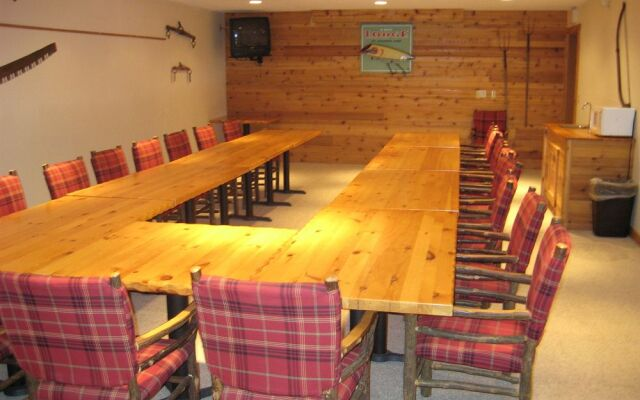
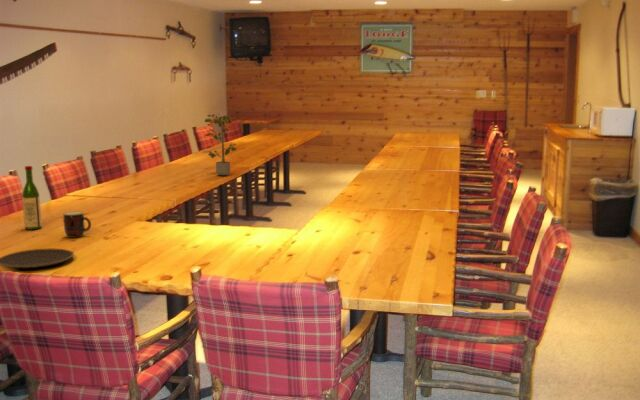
+ potted plant [200,113,238,176]
+ wine bottle [21,165,43,231]
+ mug [62,211,92,239]
+ plate [0,247,75,269]
